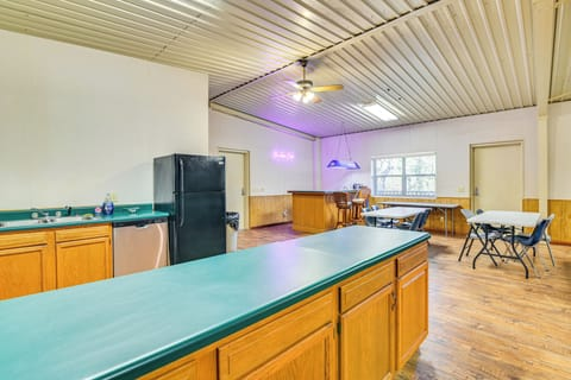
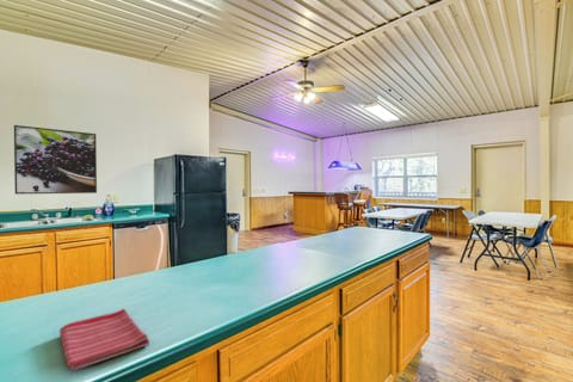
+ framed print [13,124,98,196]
+ dish towel [58,308,150,371]
